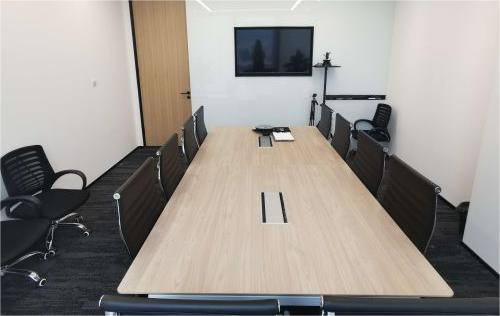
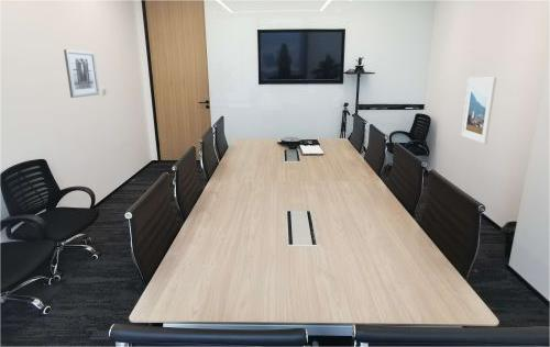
+ wall art [63,48,100,99]
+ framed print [460,76,497,145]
